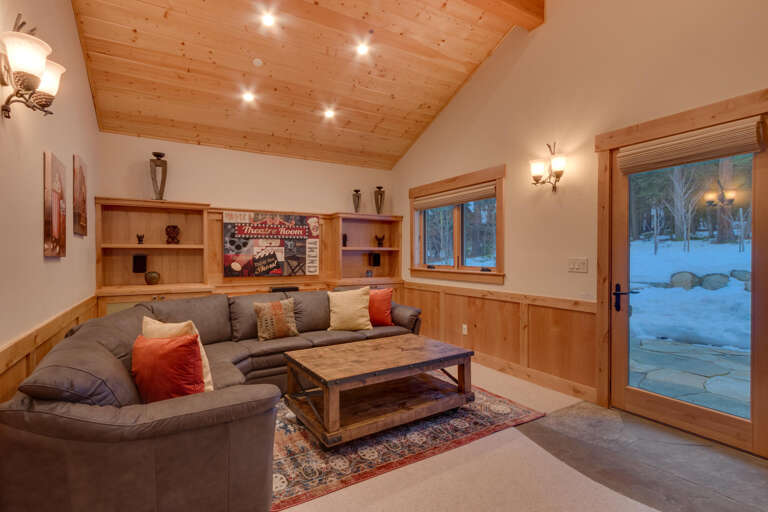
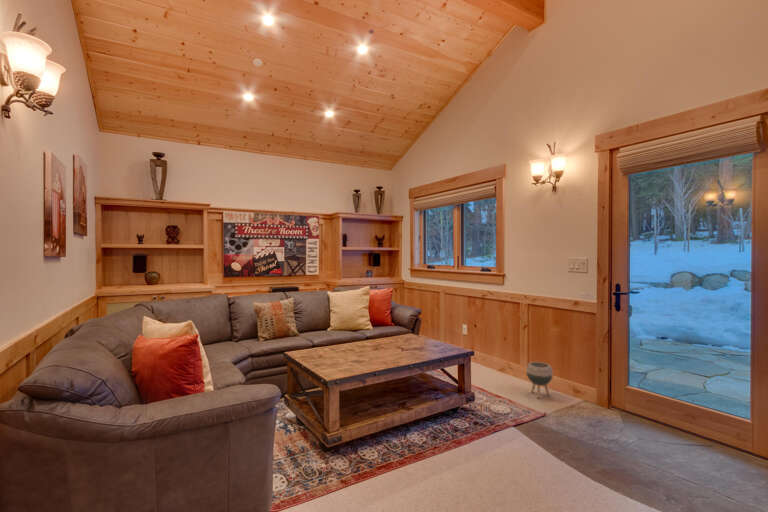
+ planter [525,361,554,400]
